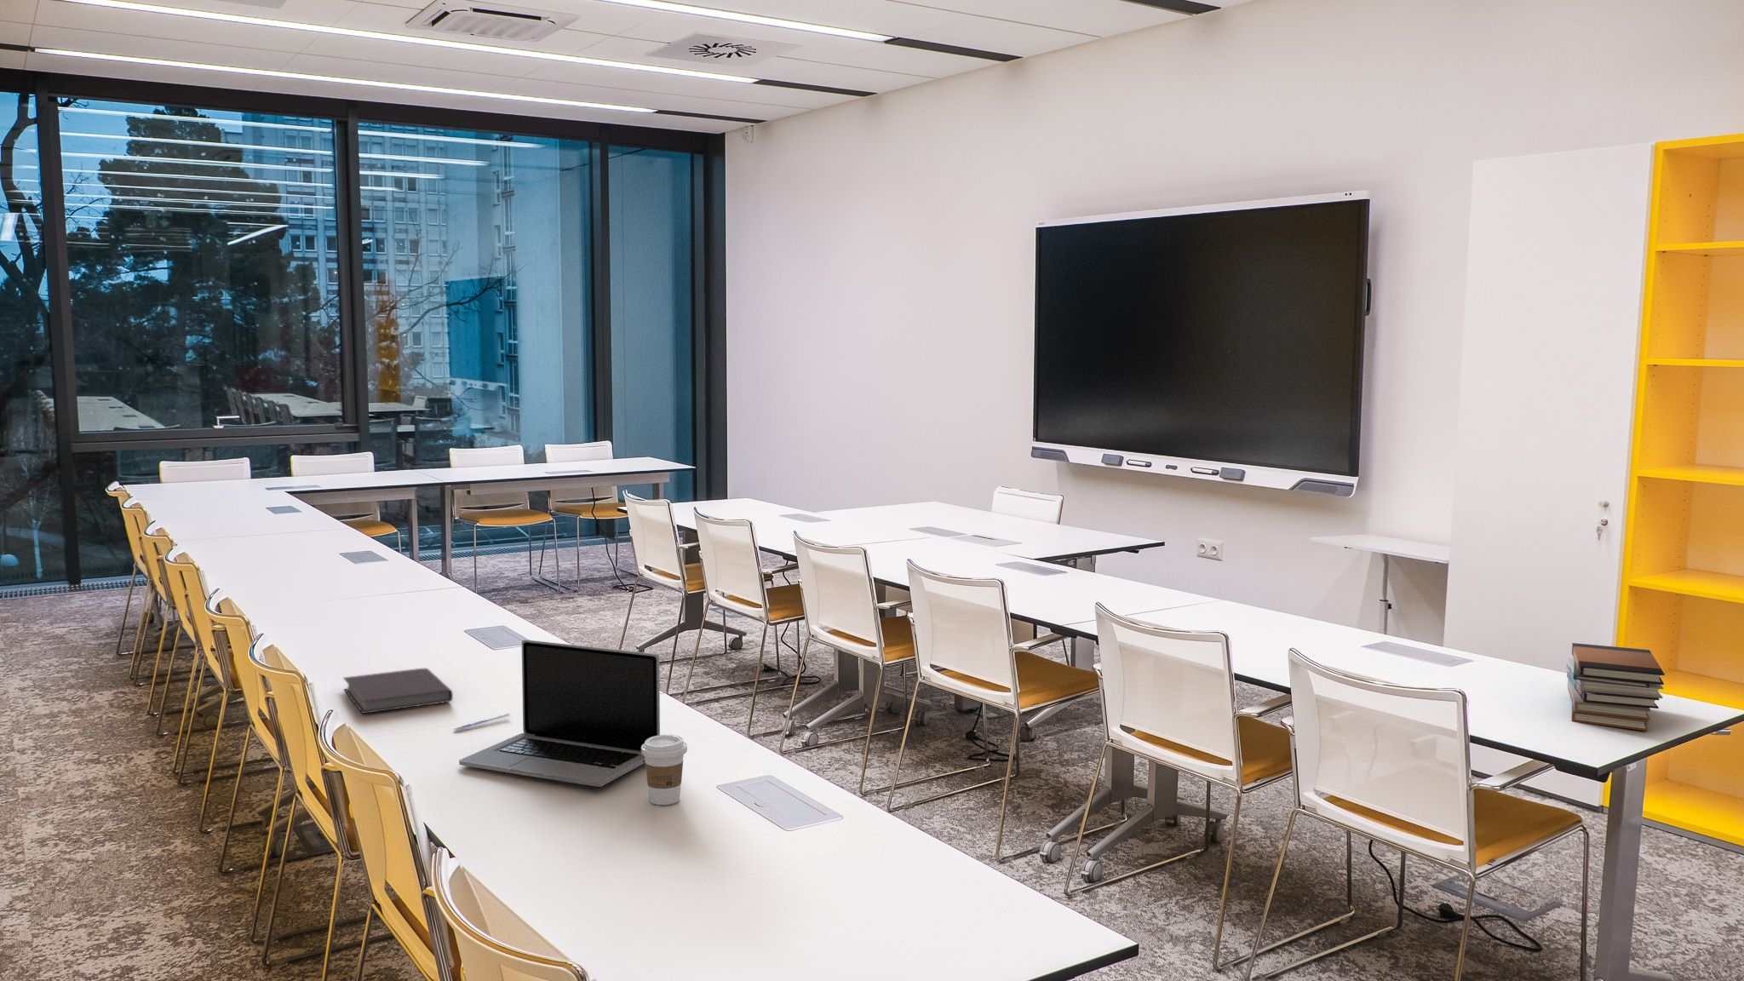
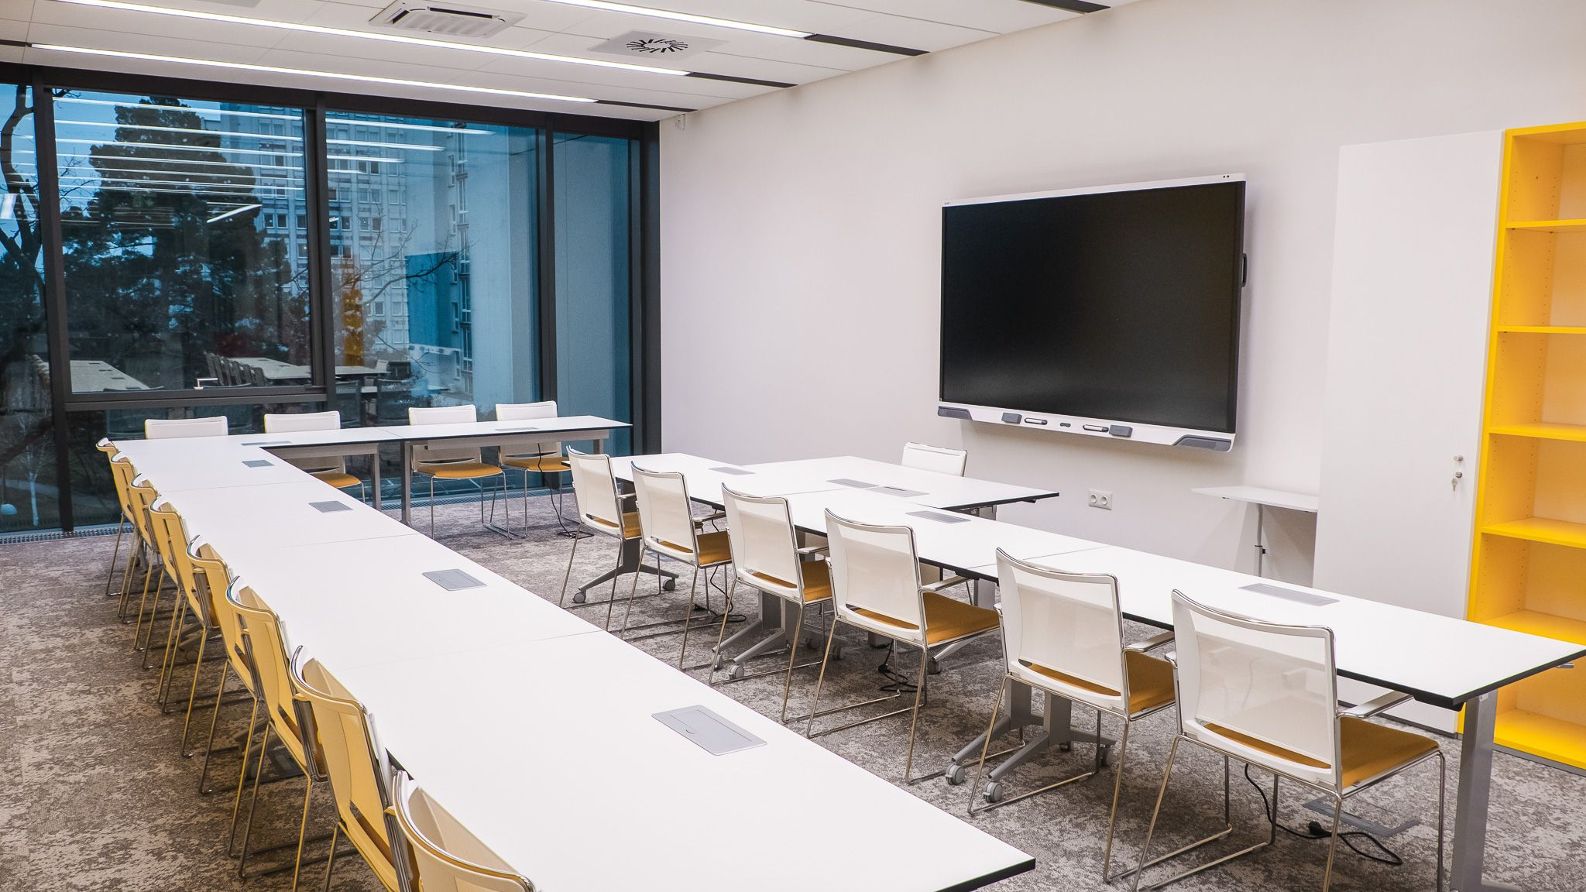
- pen [453,713,511,732]
- coffee cup [641,734,688,806]
- book stack [1566,642,1666,732]
- laptop [458,638,661,788]
- notebook [343,667,454,714]
